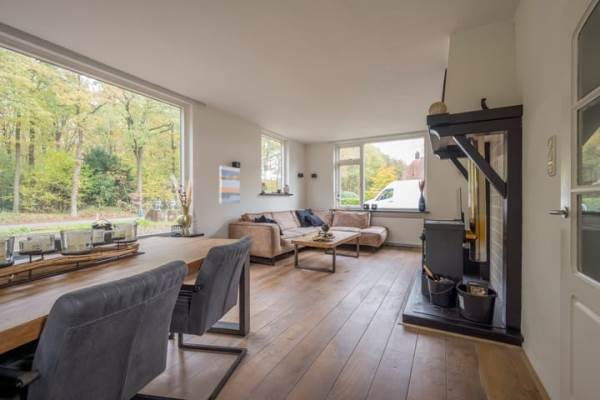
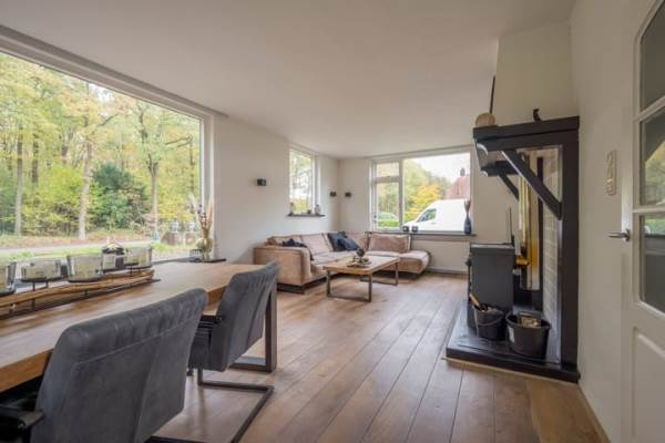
- wall art [218,165,241,204]
